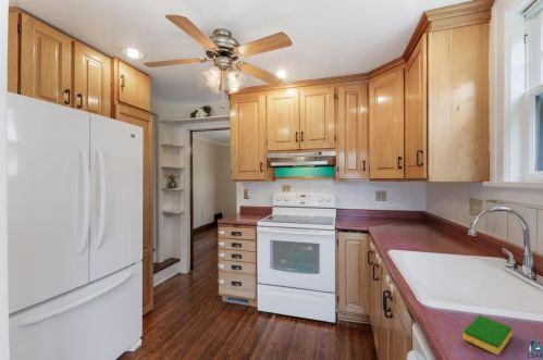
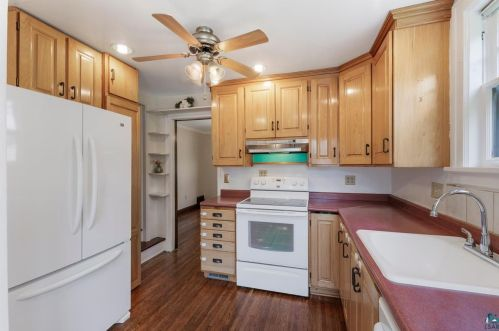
- dish sponge [462,314,514,356]
